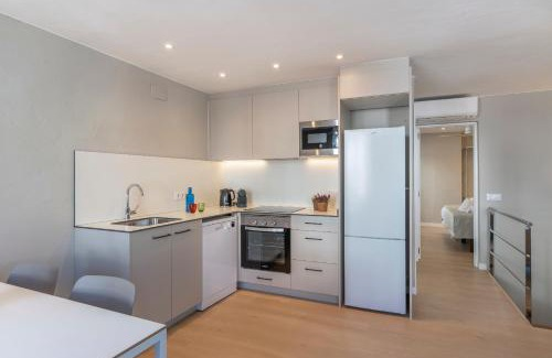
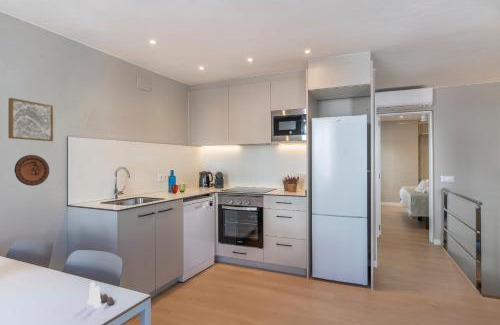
+ decorative plate [14,154,50,187]
+ wall art [7,97,54,142]
+ salt and pepper shaker set [86,281,116,309]
